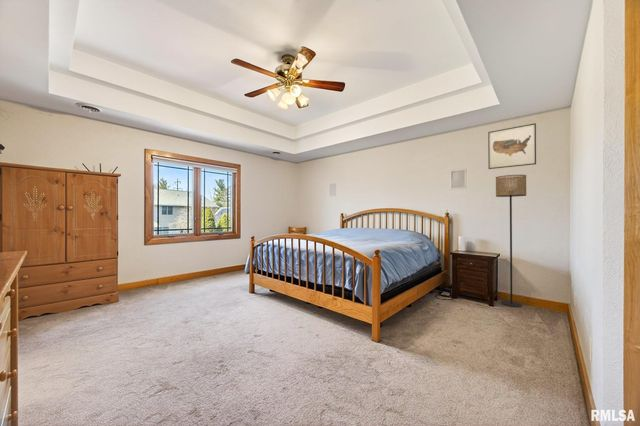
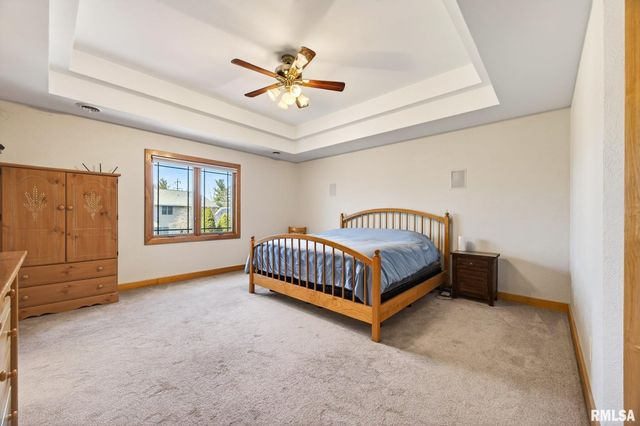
- floor lamp [495,174,527,308]
- wall art [487,122,537,170]
